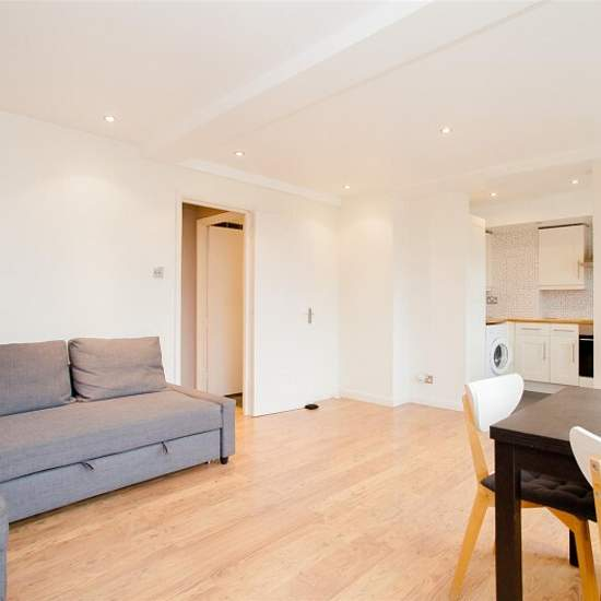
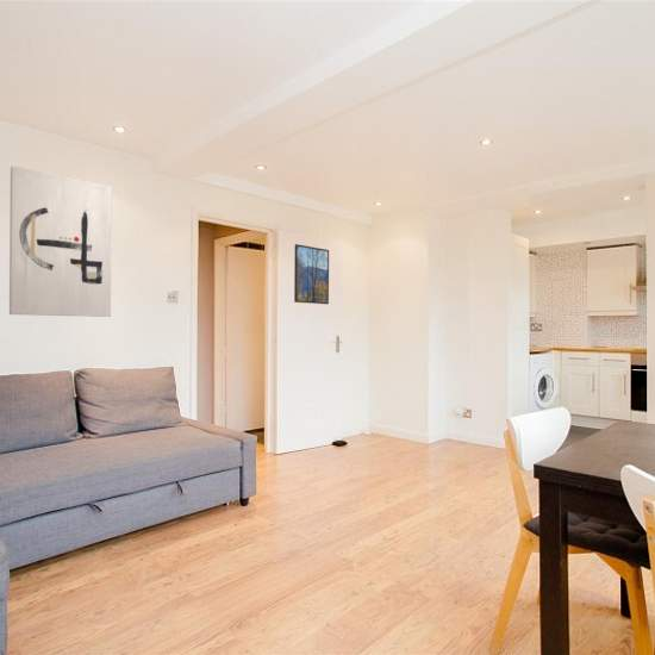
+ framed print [293,243,330,305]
+ wall art [8,164,113,318]
